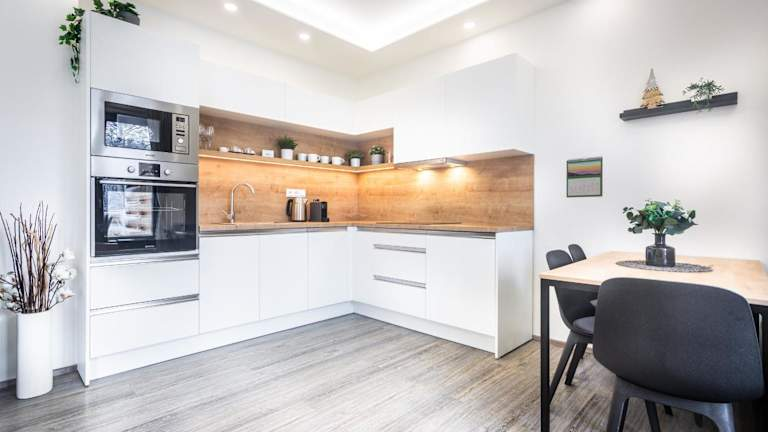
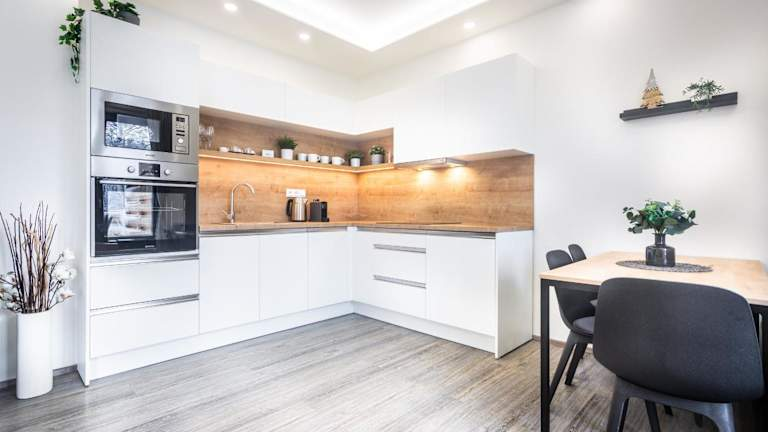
- calendar [566,155,604,199]
